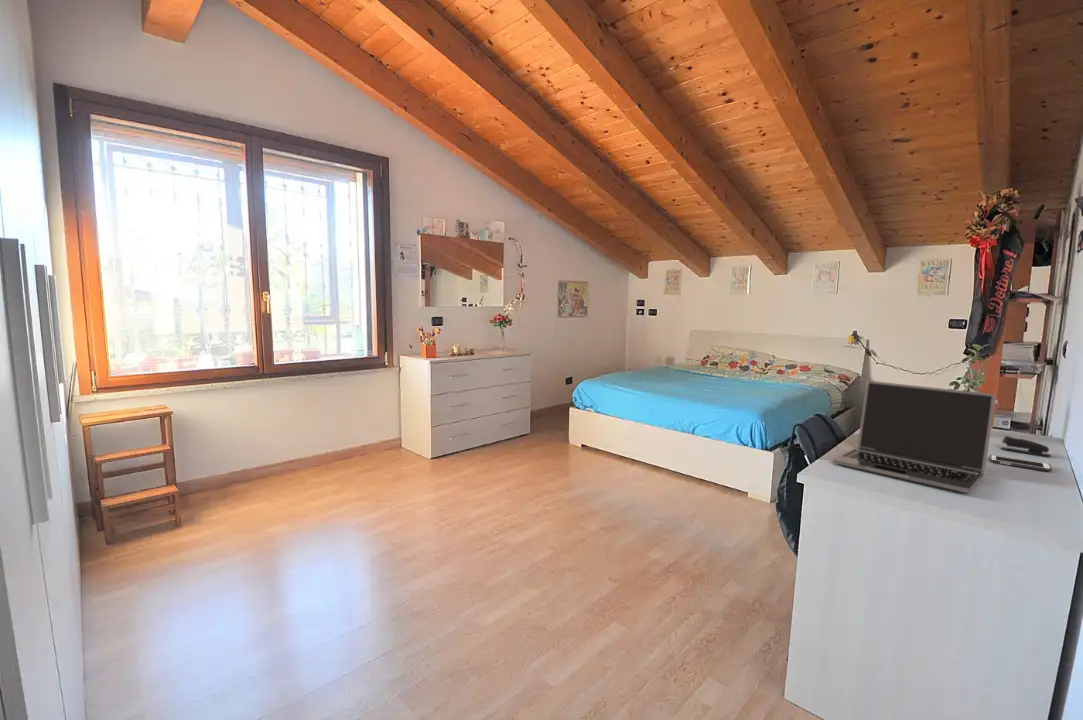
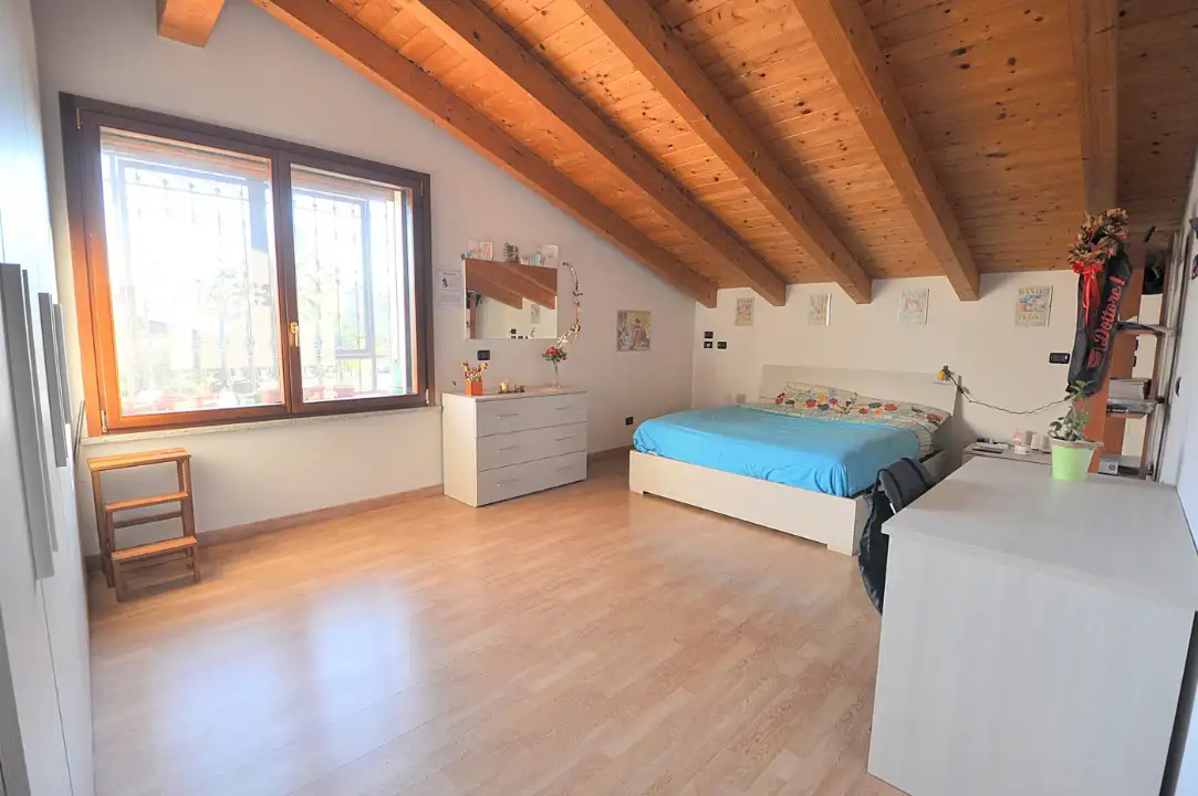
- stapler [1000,435,1052,457]
- cell phone [989,454,1053,472]
- laptop [832,380,996,494]
